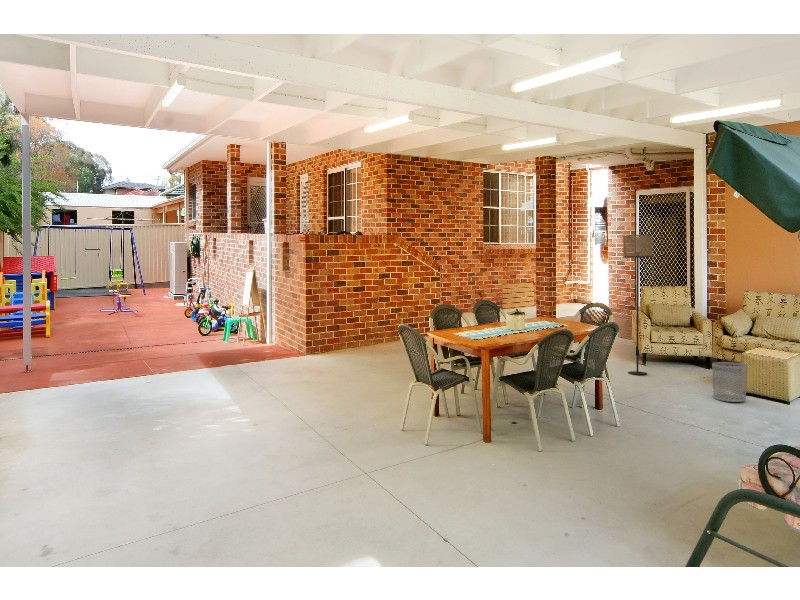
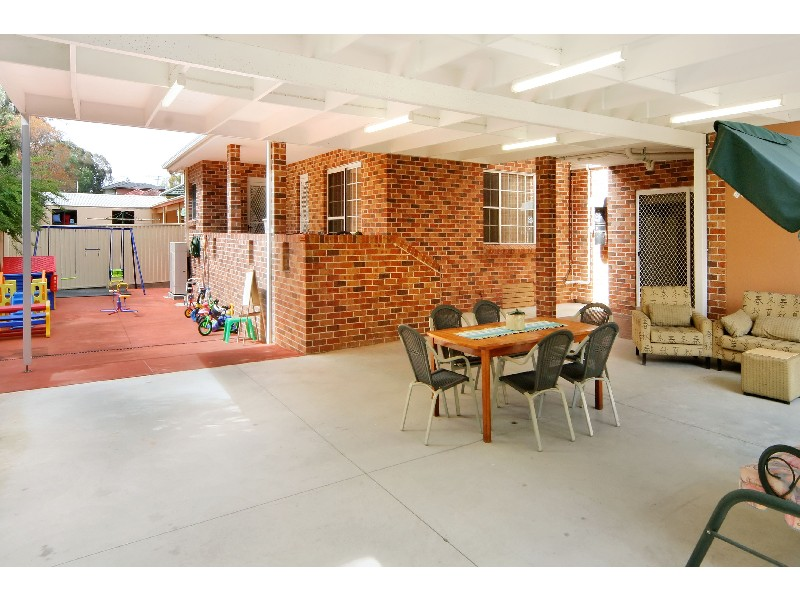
- floor lamp [622,234,653,376]
- waste bin [711,361,749,403]
